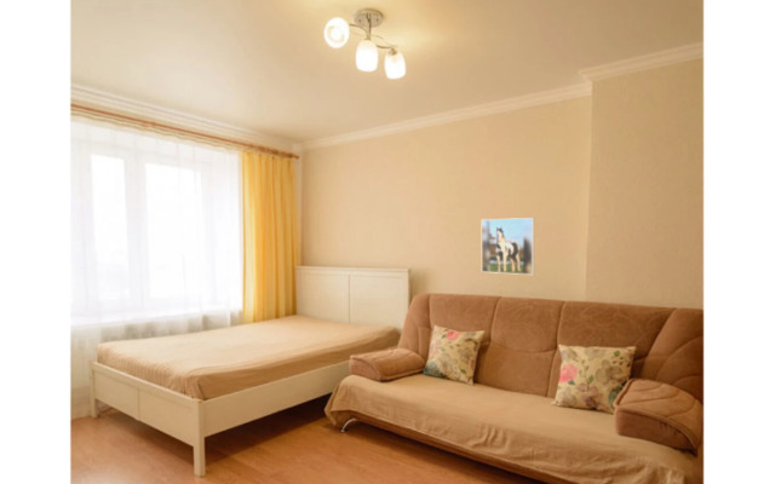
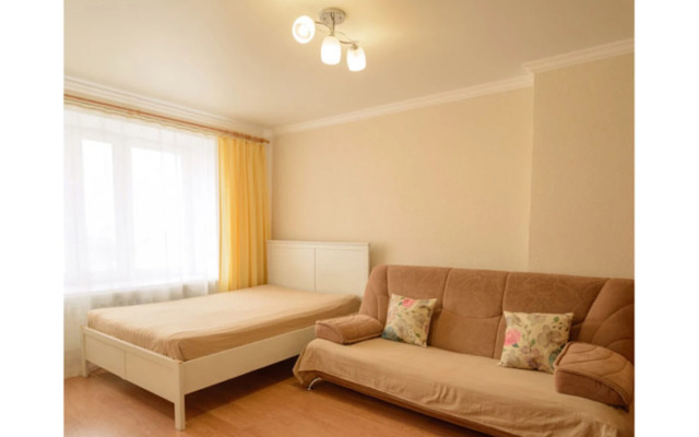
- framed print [481,217,535,276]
